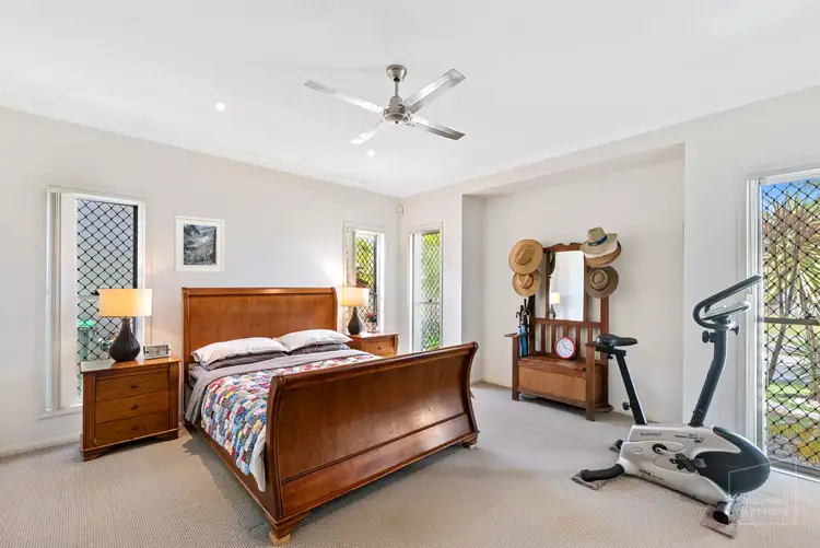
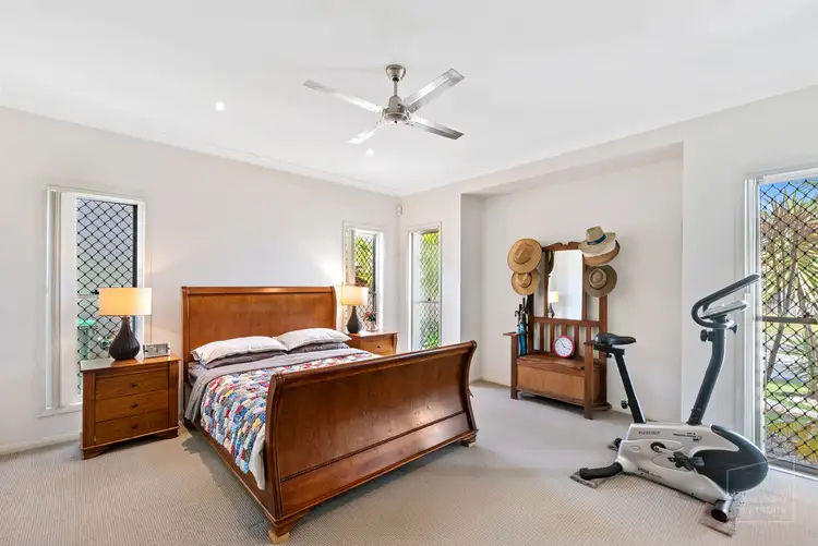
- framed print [174,214,225,273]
